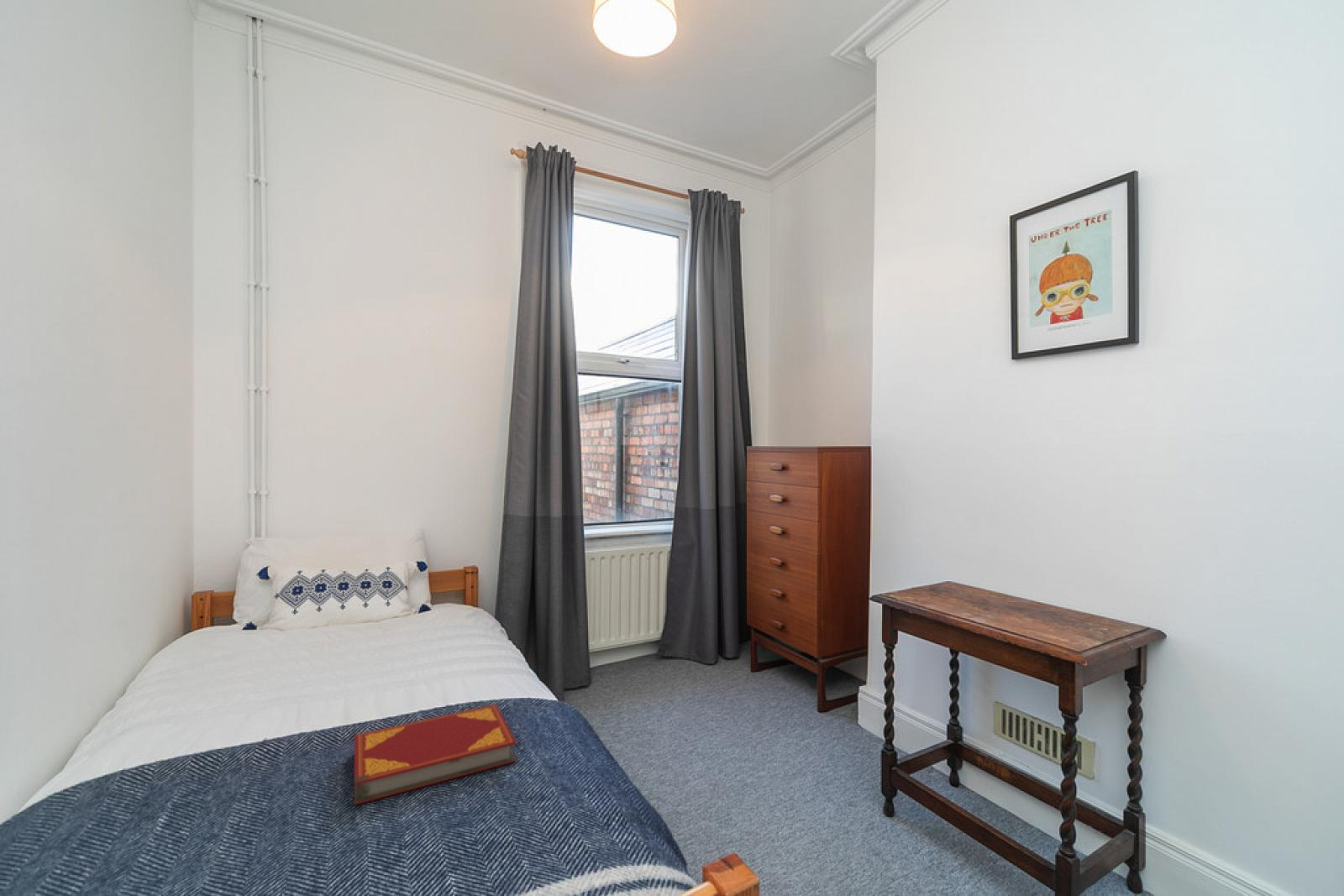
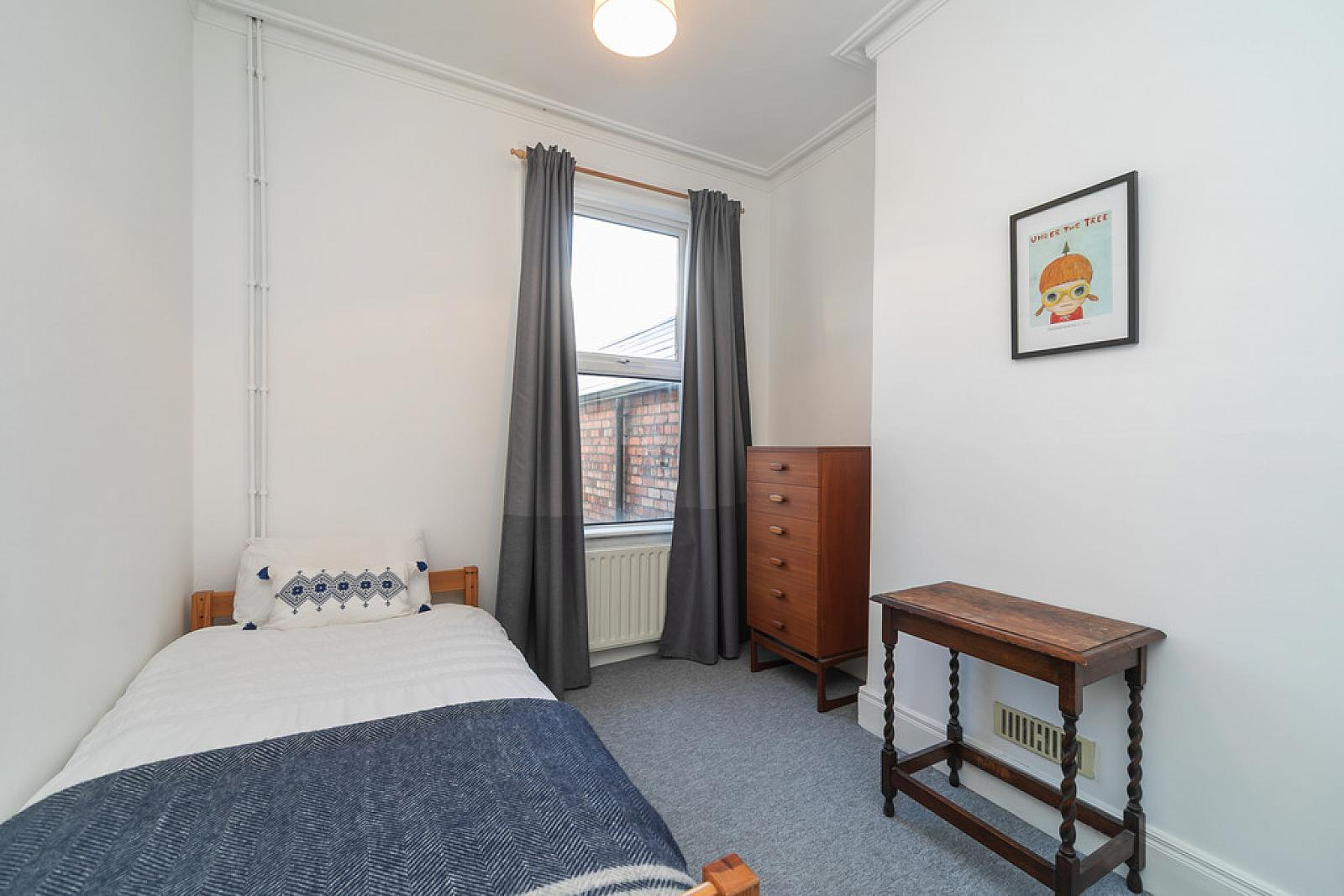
- hardback book [354,704,517,806]
